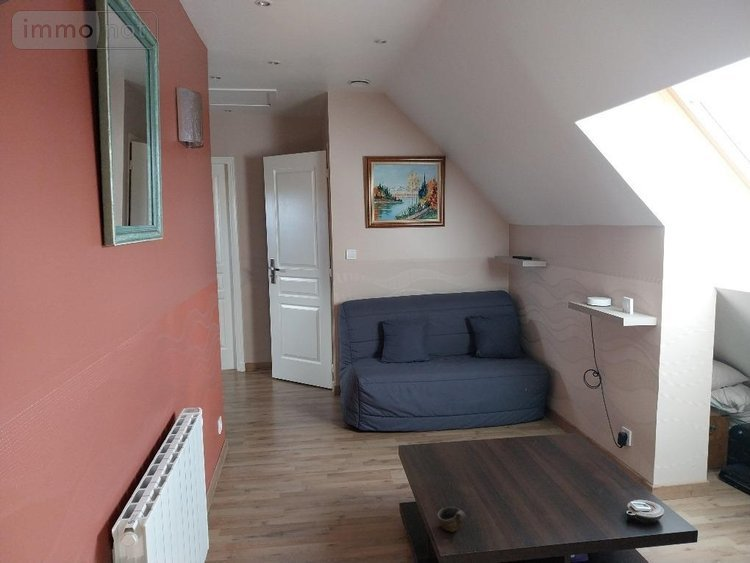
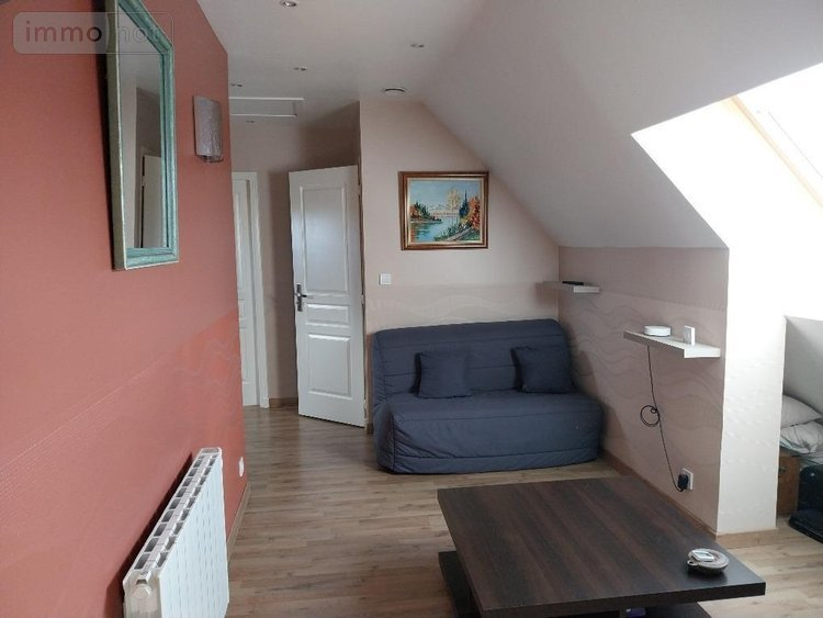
- cup [437,506,467,533]
